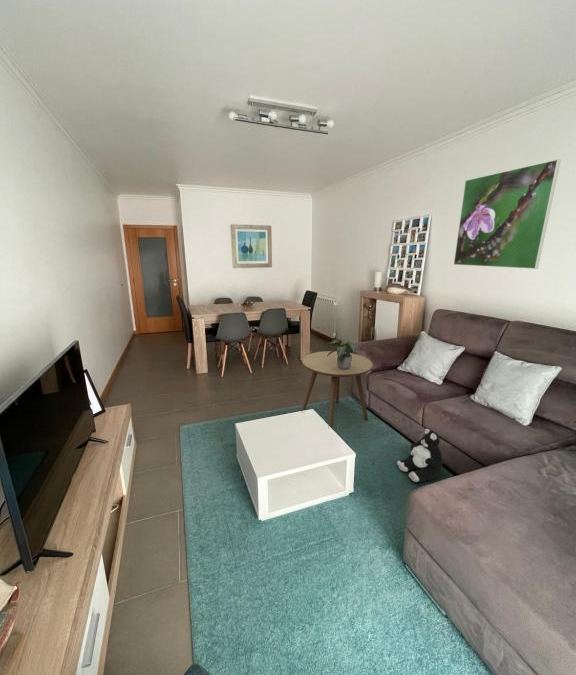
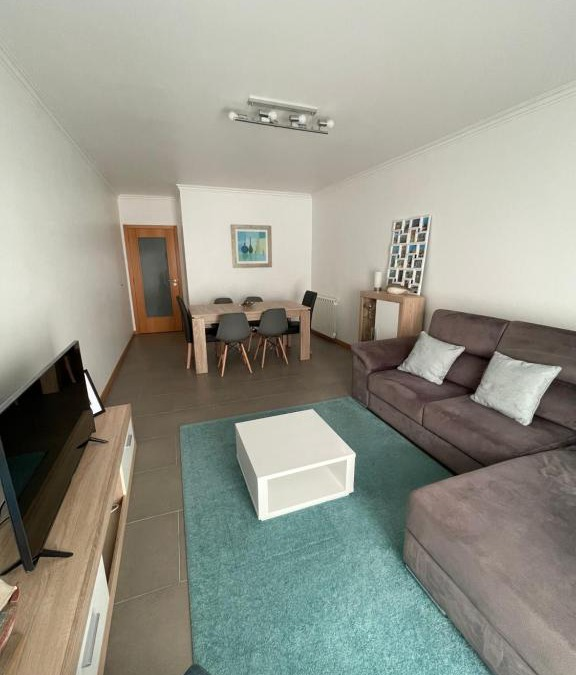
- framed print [453,158,561,270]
- plush toy [396,427,443,483]
- side table [301,350,374,429]
- potted plant [323,339,361,370]
